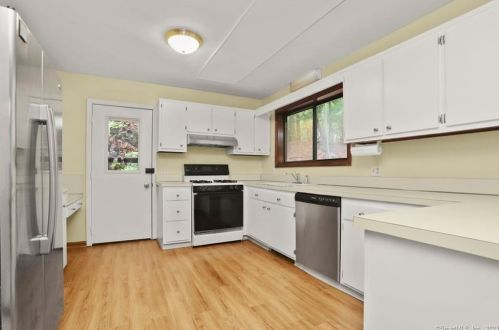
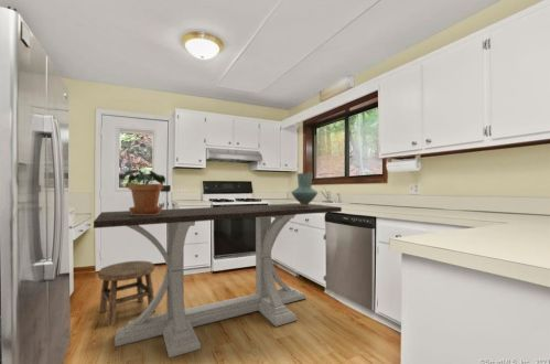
+ dining table [93,203,343,358]
+ potted plant [123,169,166,215]
+ ceramic pitcher [290,172,319,206]
+ stool [97,260,157,328]
